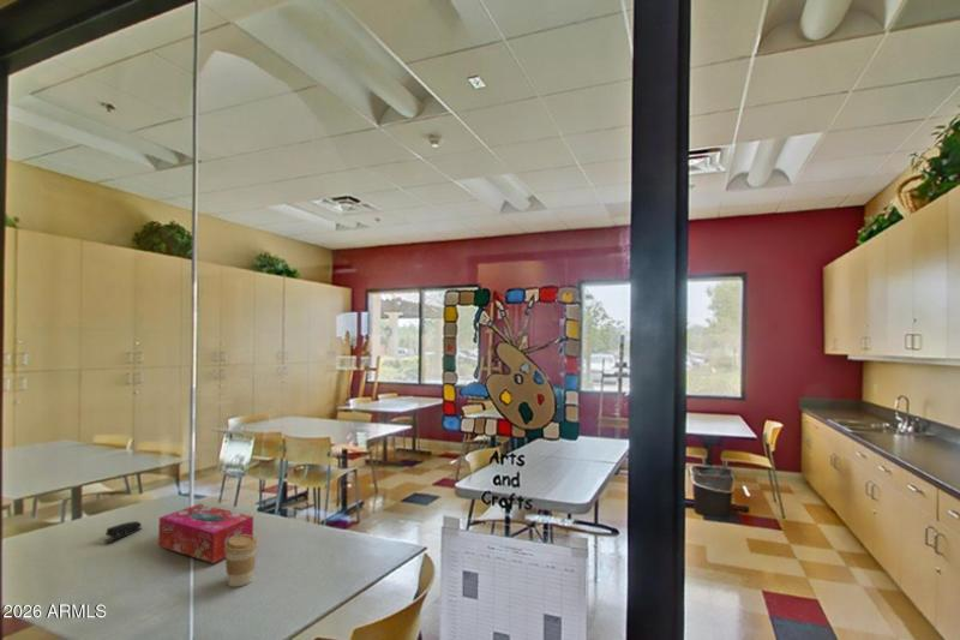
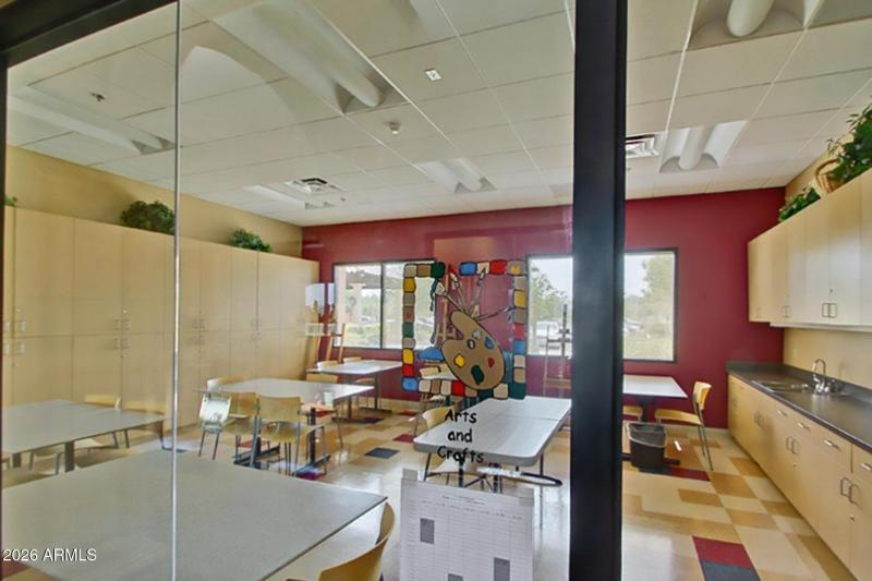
- stapler [103,520,143,544]
- tissue box [157,503,254,564]
- coffee cup [224,534,259,587]
